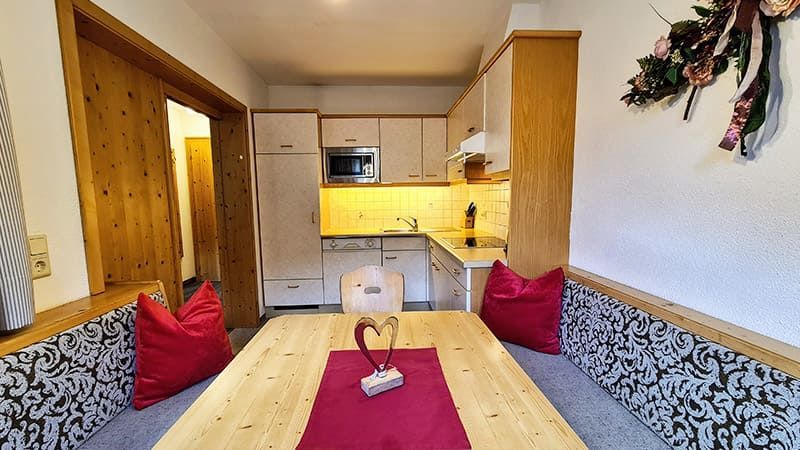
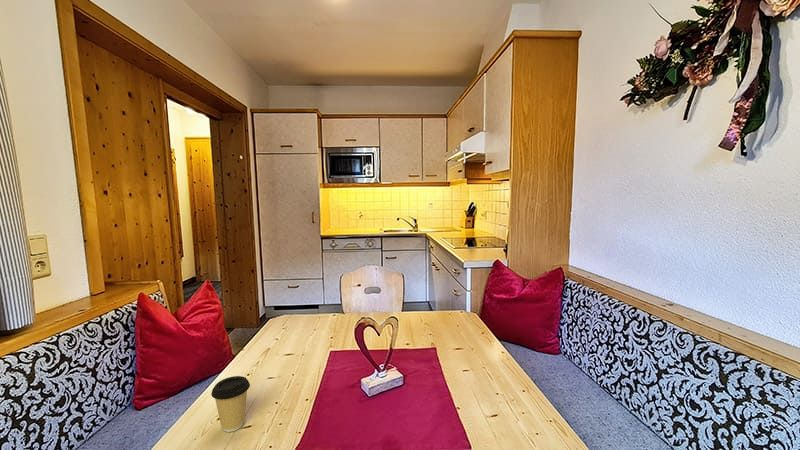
+ coffee cup [210,375,251,433]
